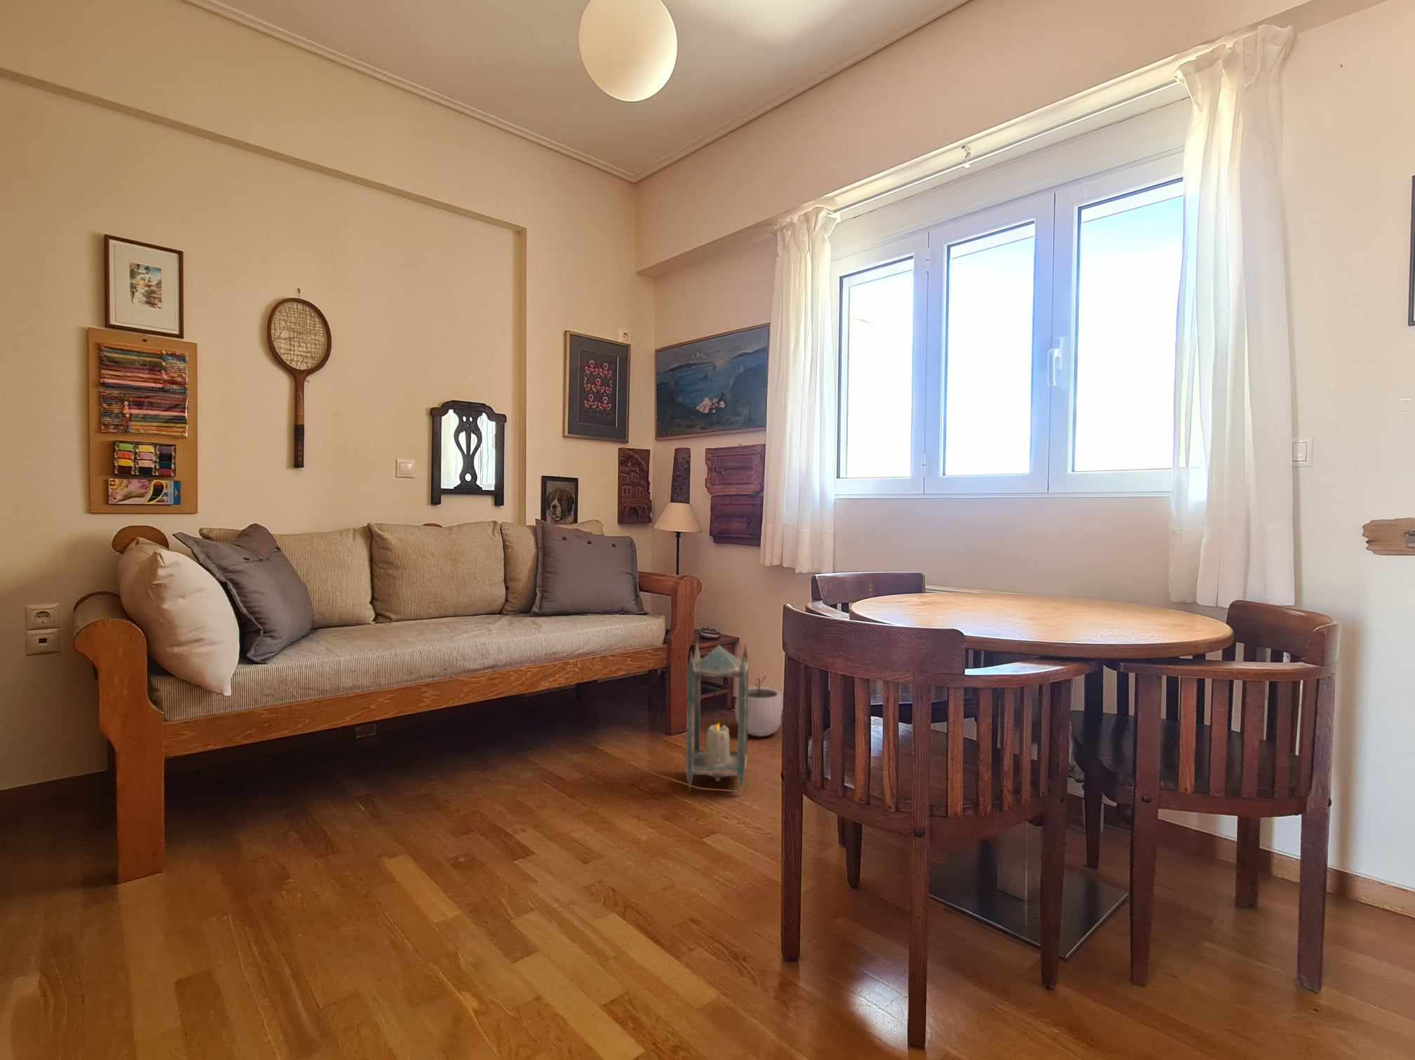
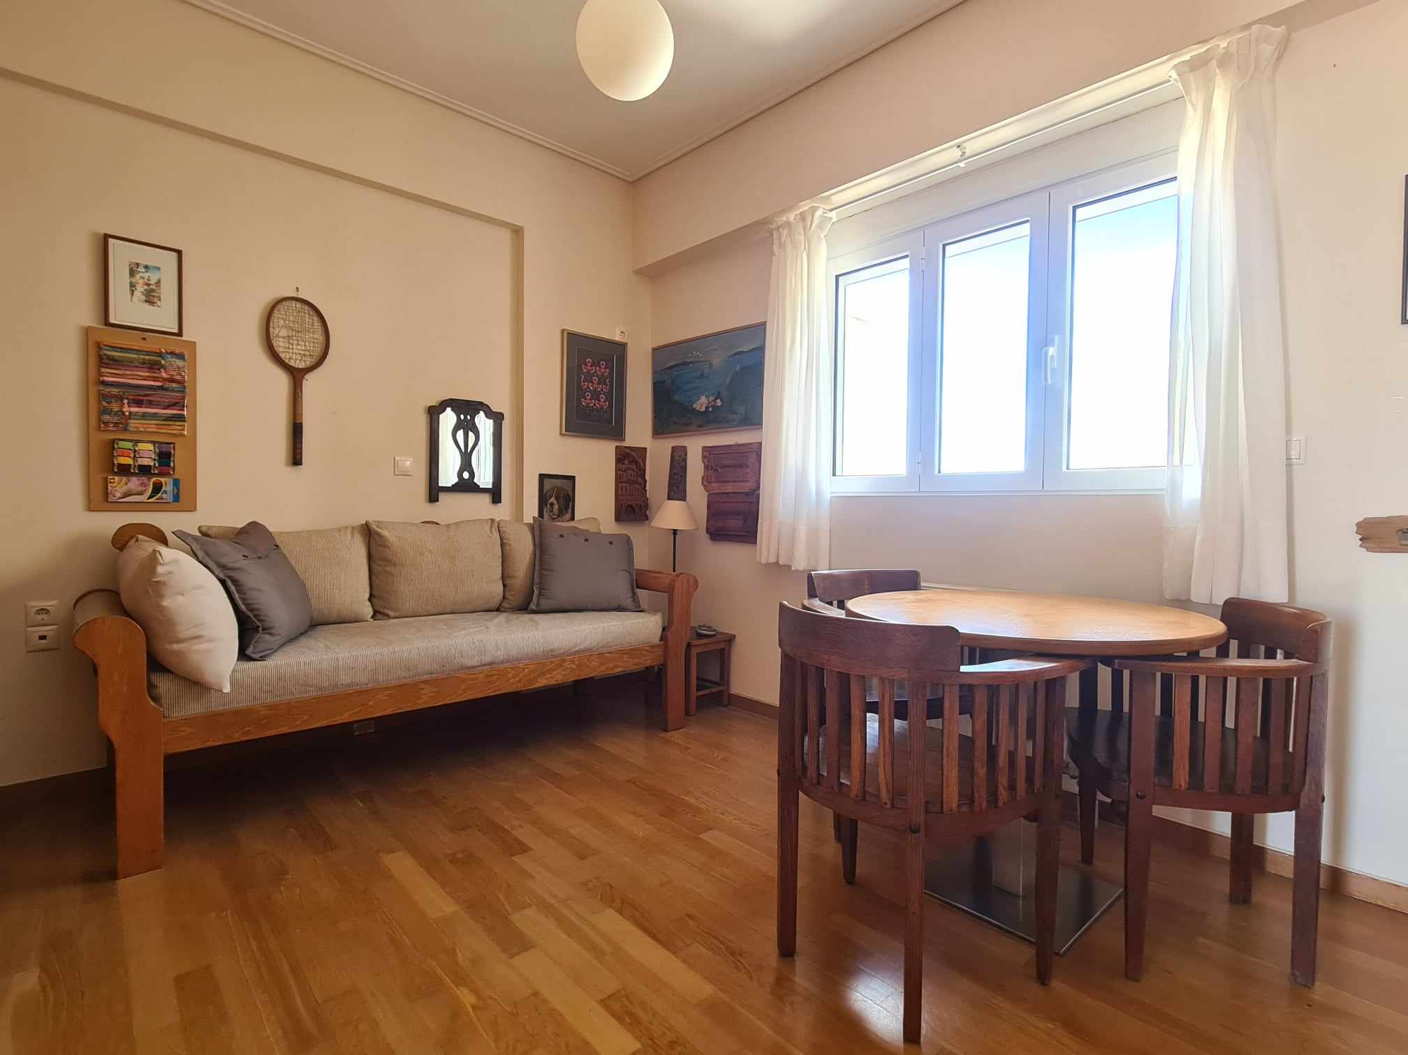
- plant pot [734,673,782,737]
- lantern [685,640,750,795]
